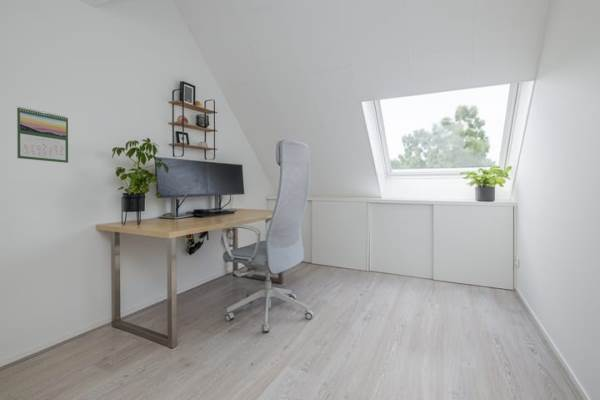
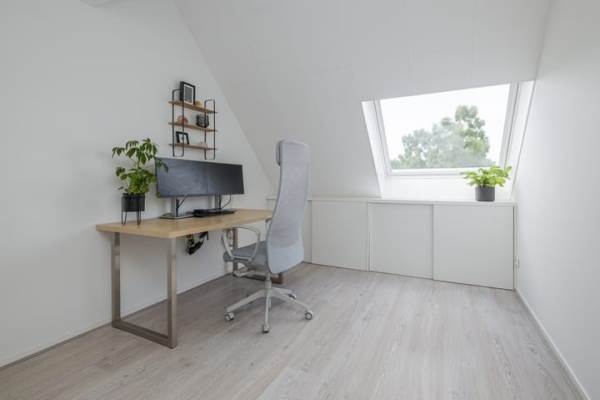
- calendar [16,106,69,164]
